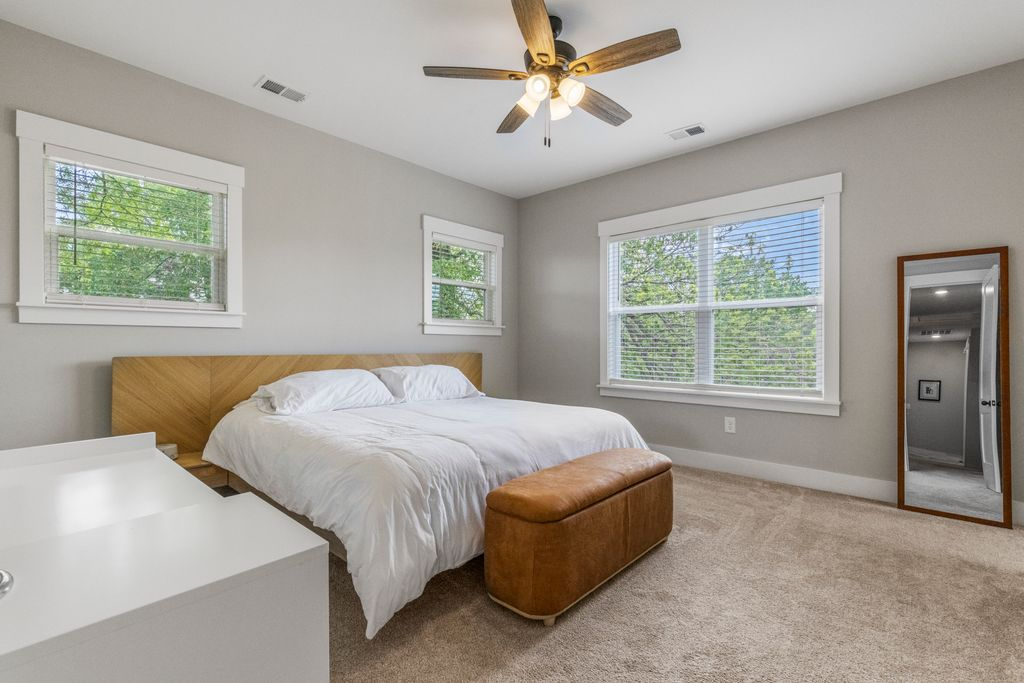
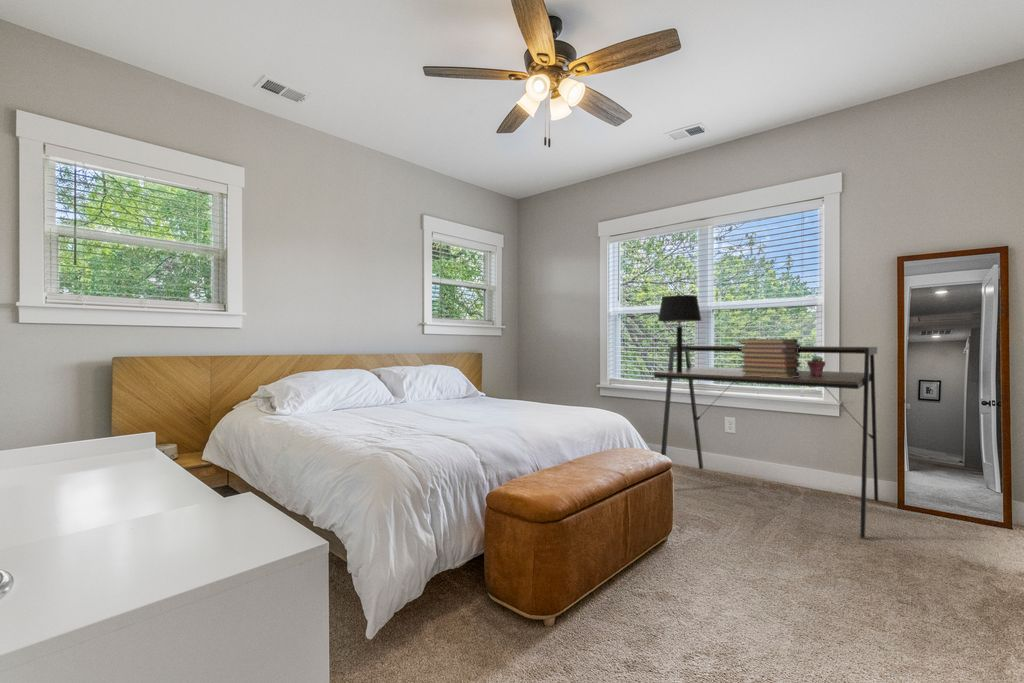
+ table lamp [657,294,703,372]
+ desk [652,345,880,539]
+ potted succulent [806,355,826,376]
+ book stack [738,338,801,378]
